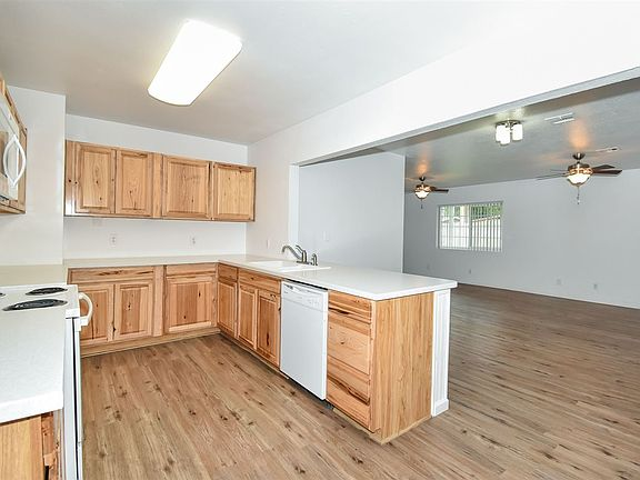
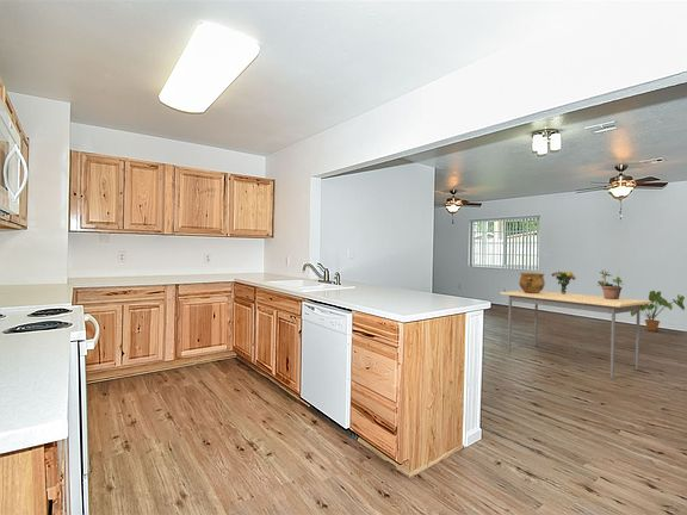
+ house plant [630,290,686,333]
+ ceramic pot [518,272,546,293]
+ bouquet [550,269,576,294]
+ potted plant [595,268,625,299]
+ dining table [500,290,651,379]
